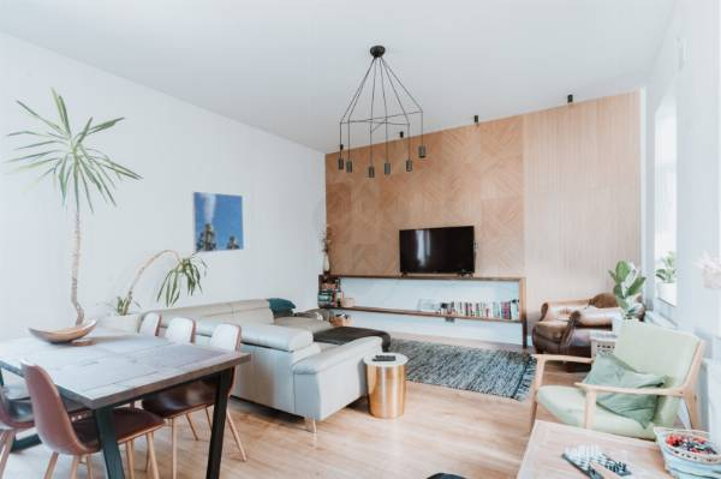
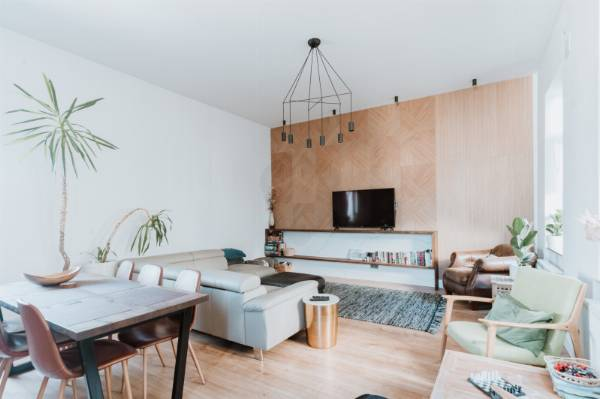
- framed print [191,190,245,255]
